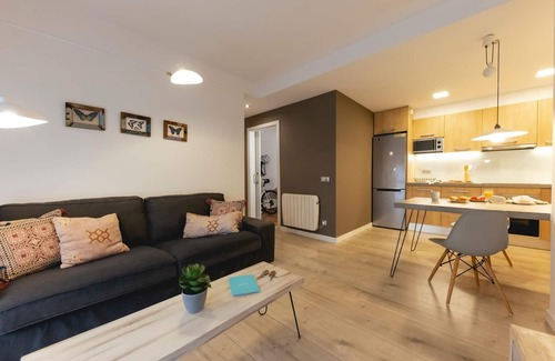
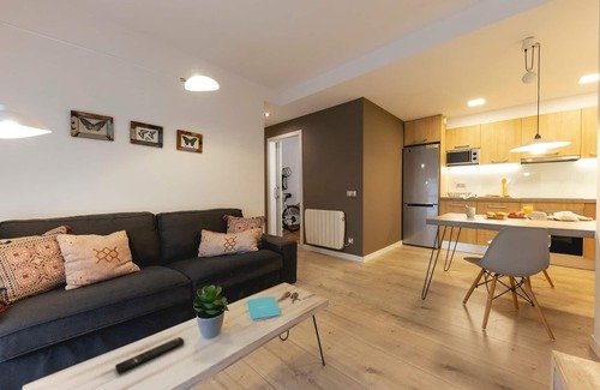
+ remote control [114,336,185,374]
